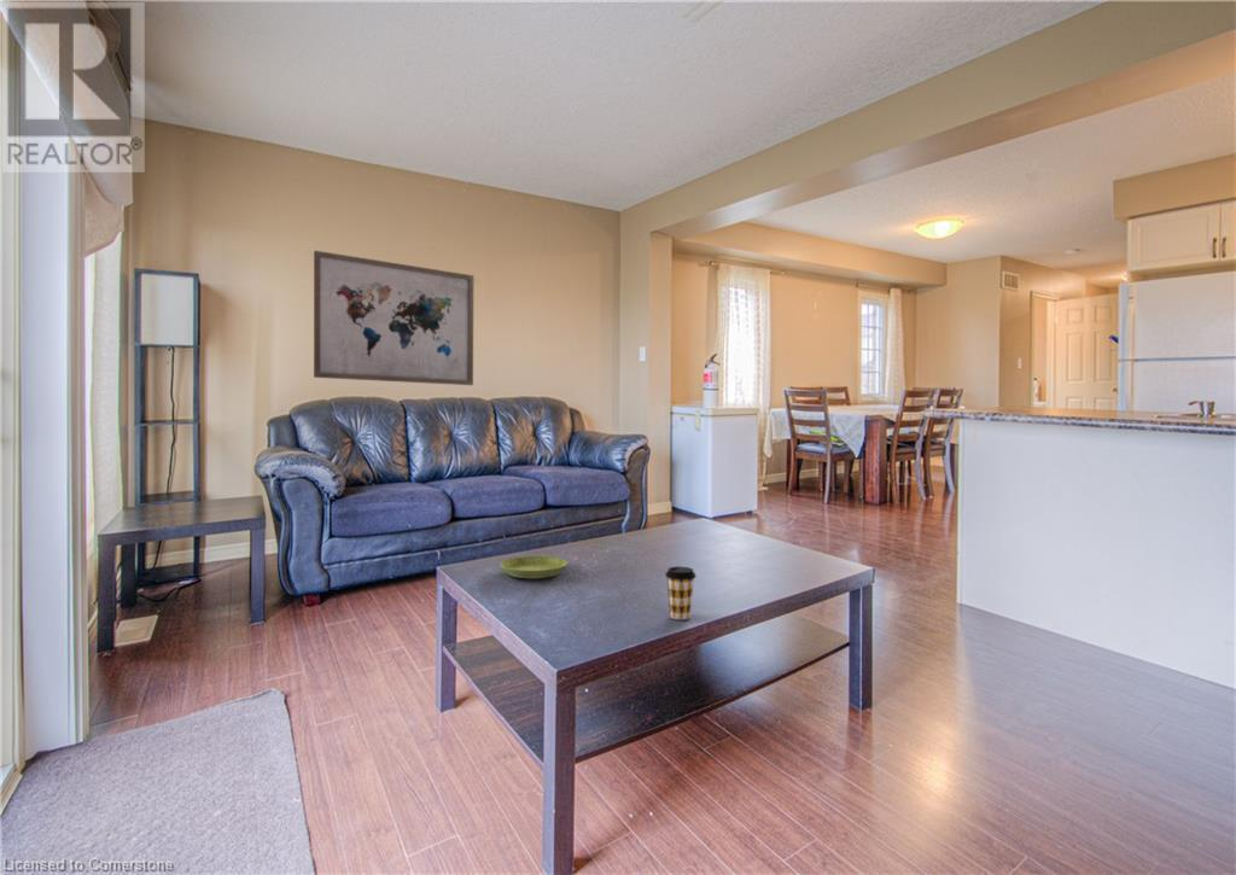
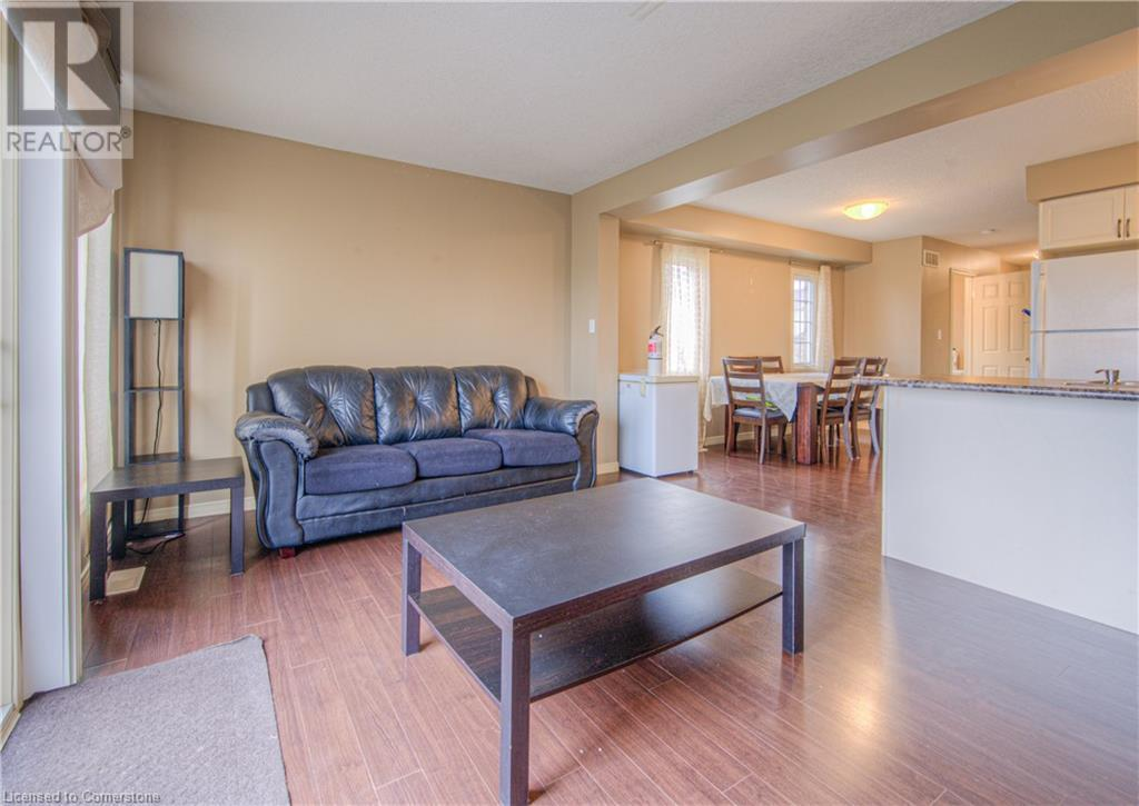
- wall art [313,250,474,386]
- coffee cup [664,565,698,620]
- saucer [499,555,569,579]
